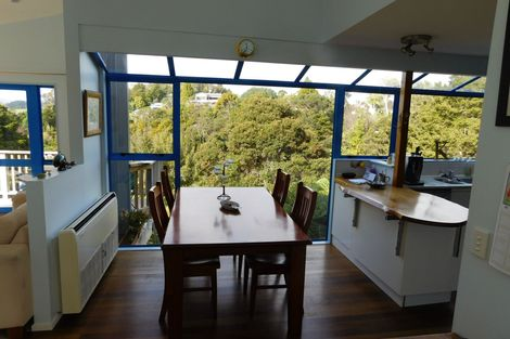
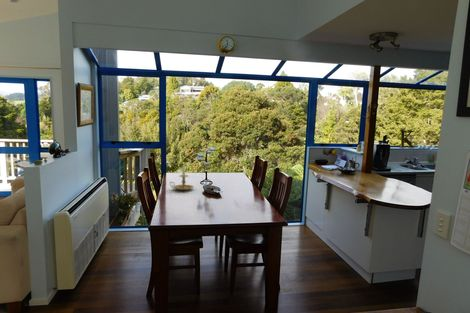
+ candle holder [169,165,195,191]
